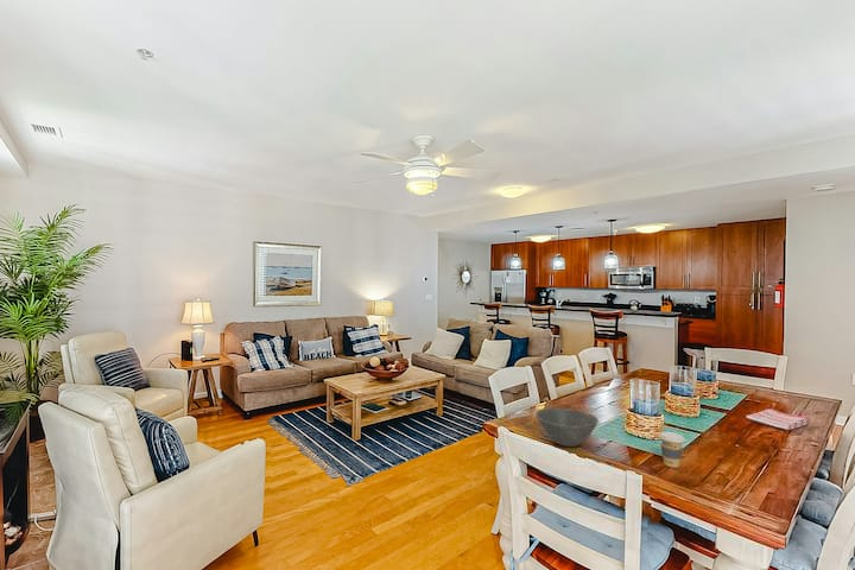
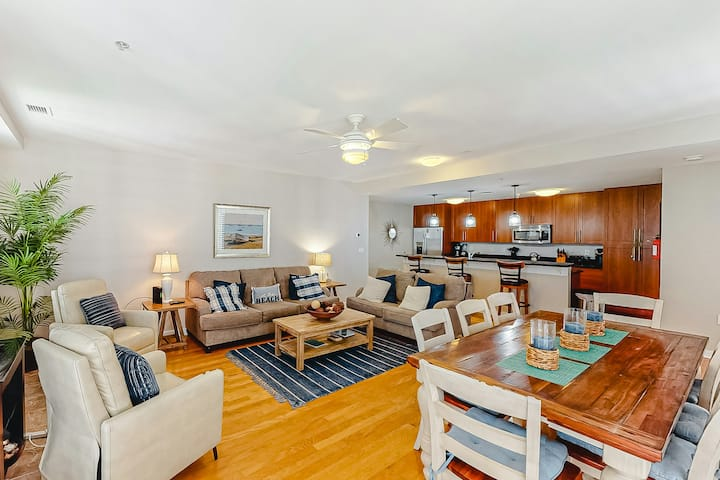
- coffee cup [658,431,686,469]
- dish towel [745,407,810,431]
- bowl [534,407,600,448]
